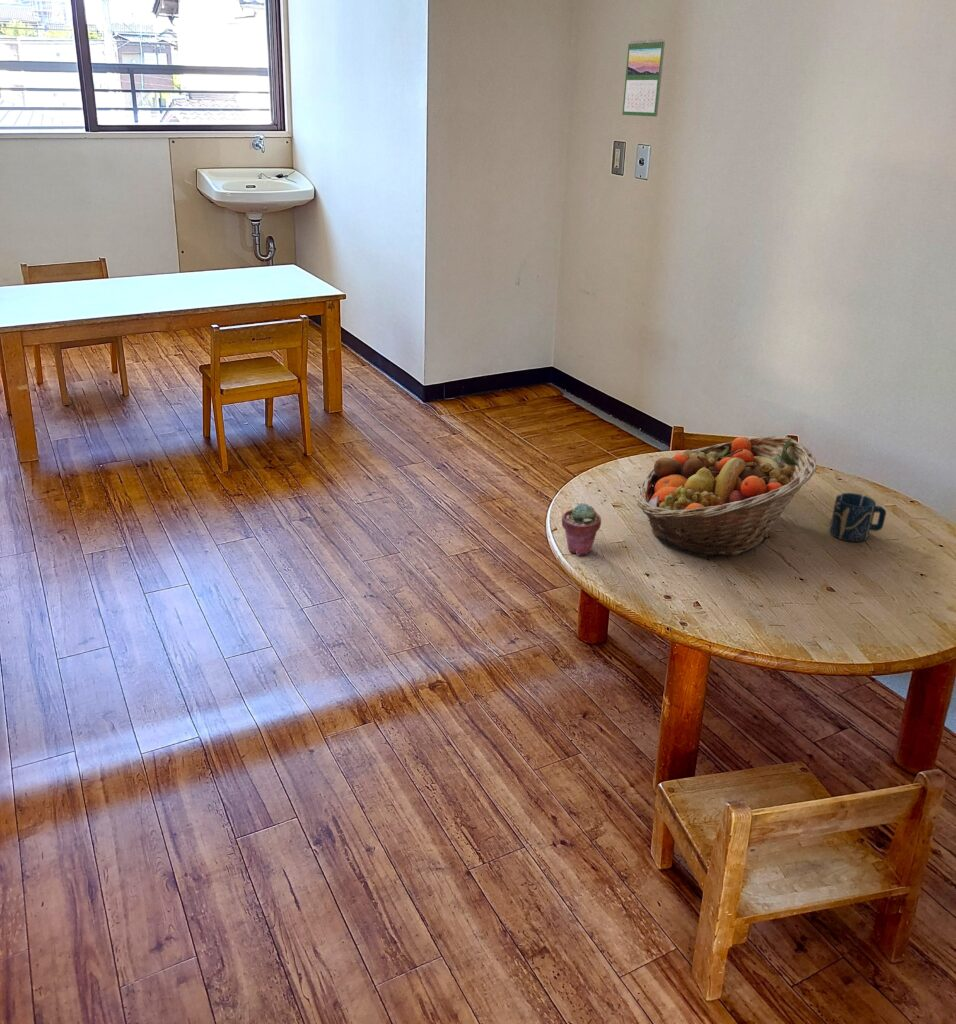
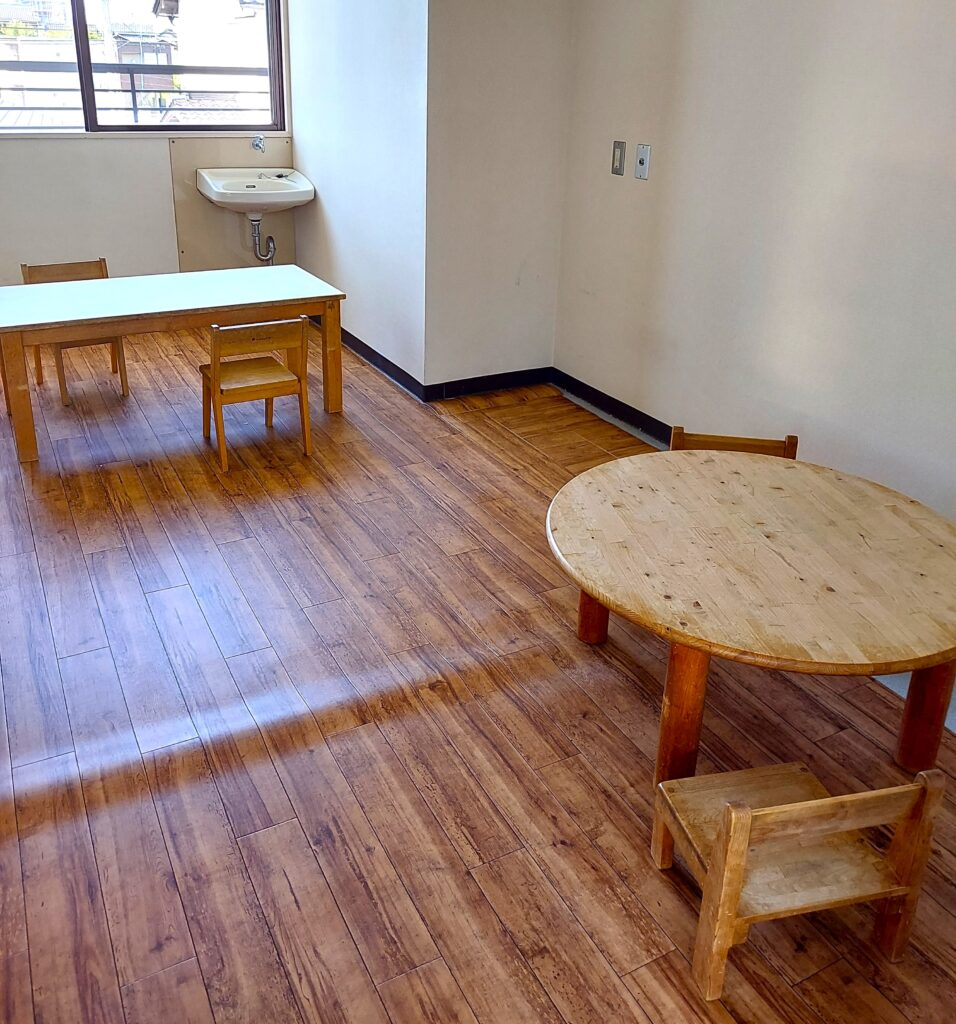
- fruit basket [637,435,818,559]
- calendar [621,38,666,118]
- cup [828,492,887,543]
- potted succulent [561,502,602,556]
